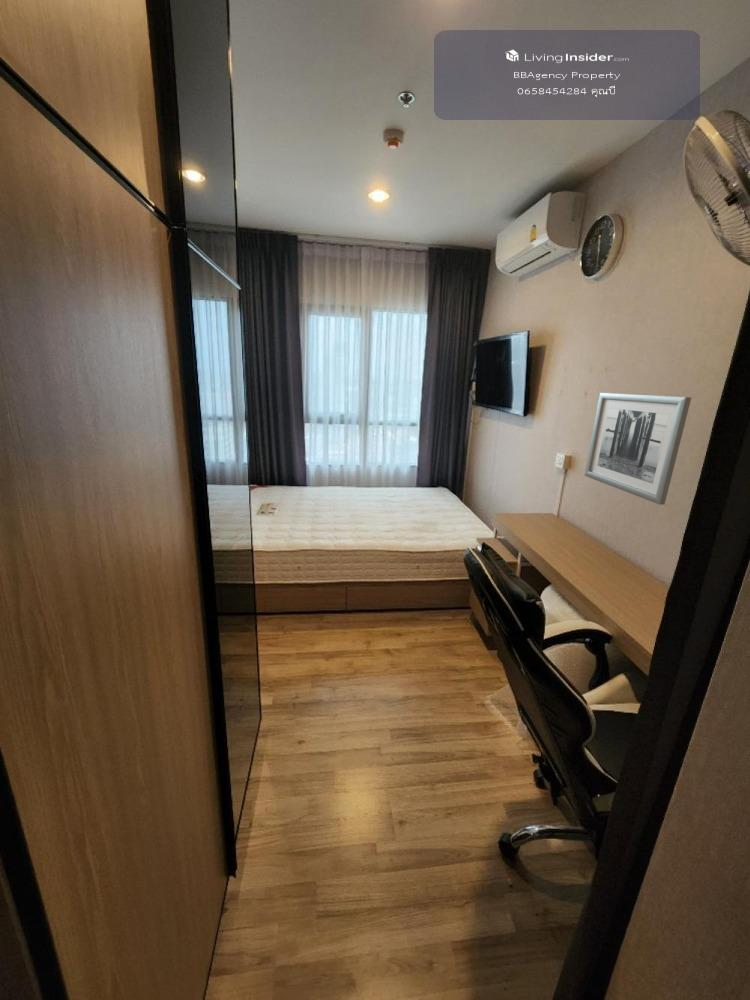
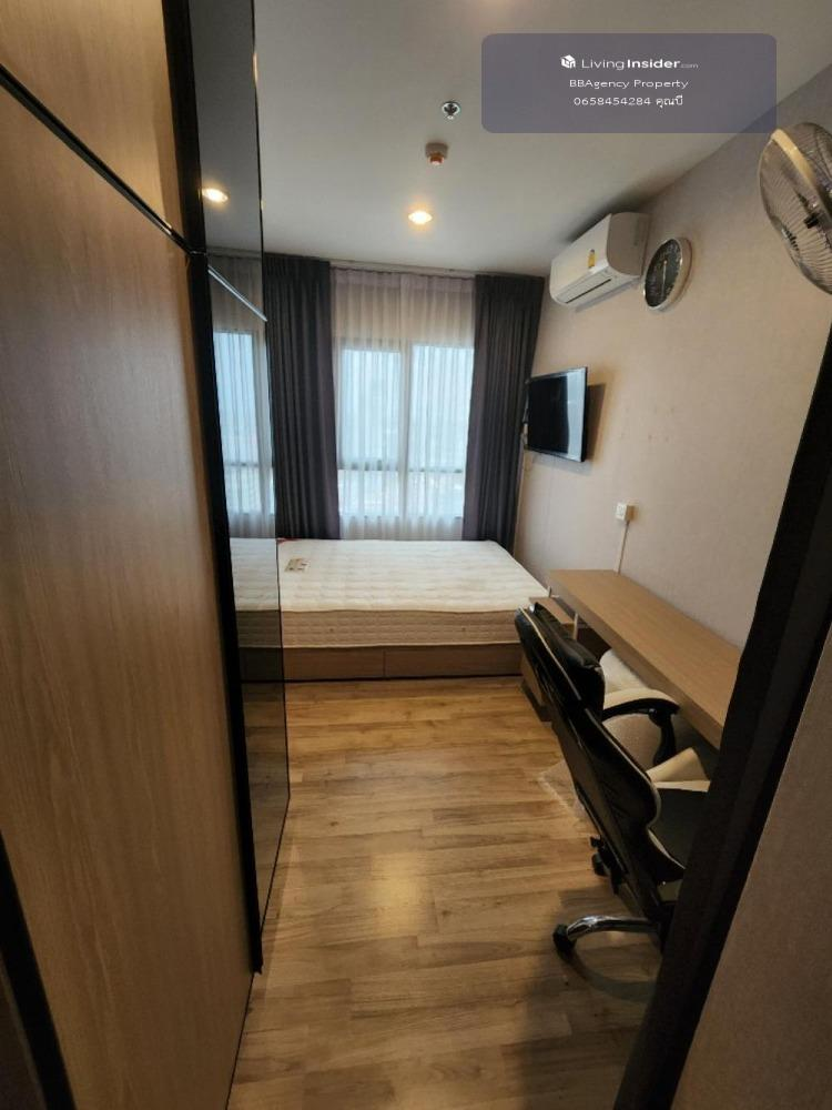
- wall art [583,392,692,506]
